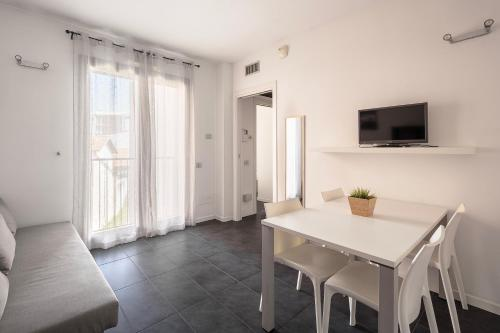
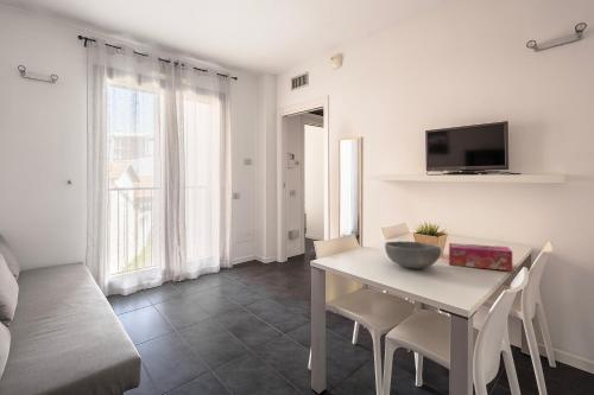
+ tissue box [448,242,513,272]
+ bowl [384,240,442,269]
